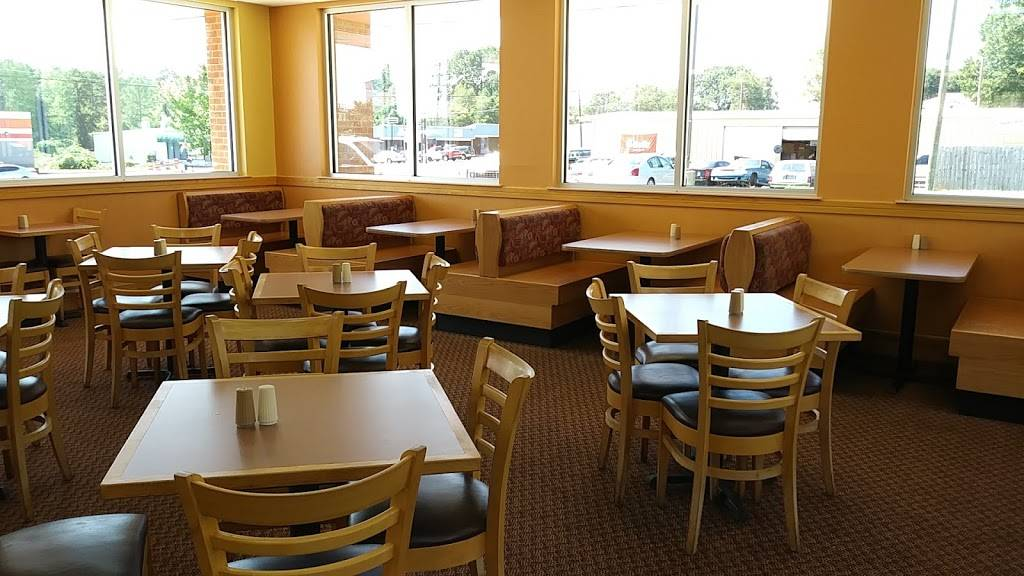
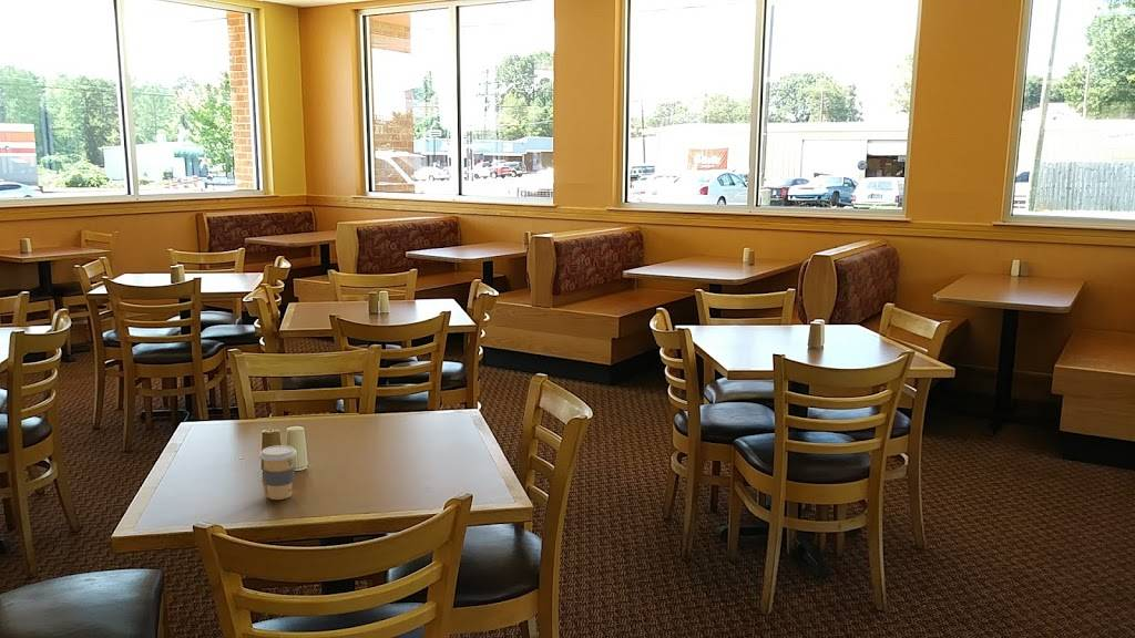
+ coffee cup [258,444,298,501]
